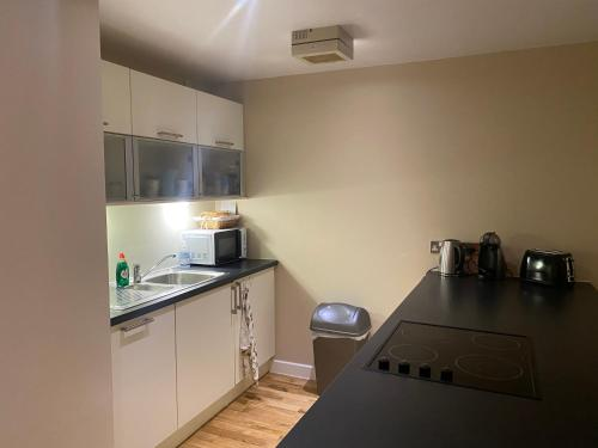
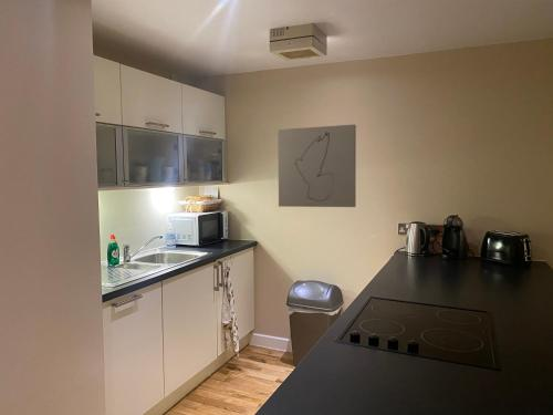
+ wall art [276,123,357,208]
